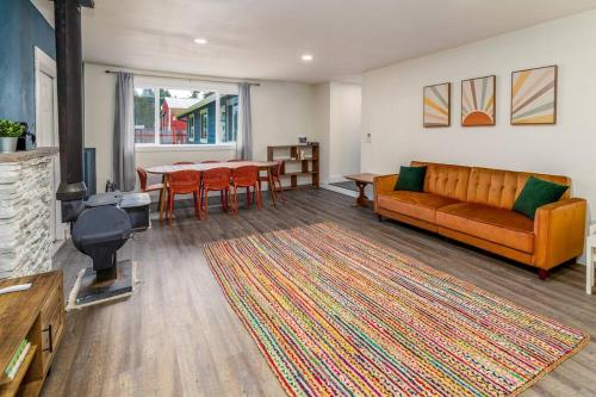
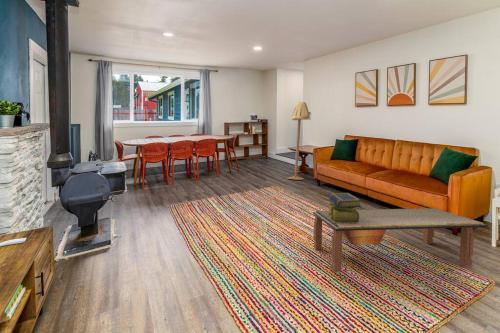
+ coffee table [312,207,489,273]
+ floor lamp [287,101,311,181]
+ stack of books [327,192,363,223]
